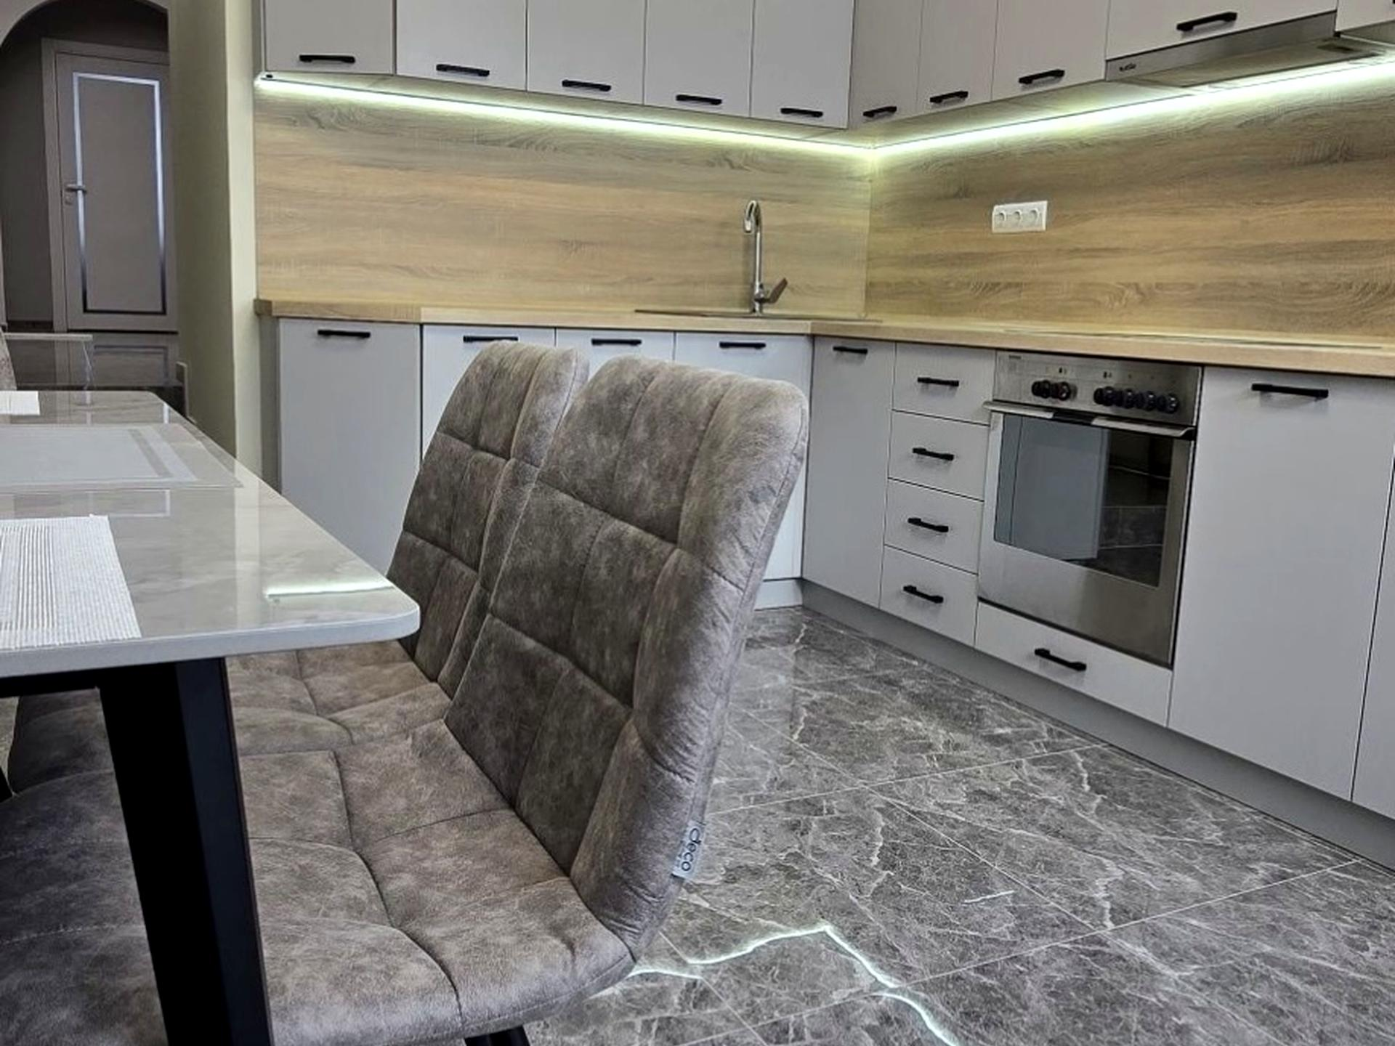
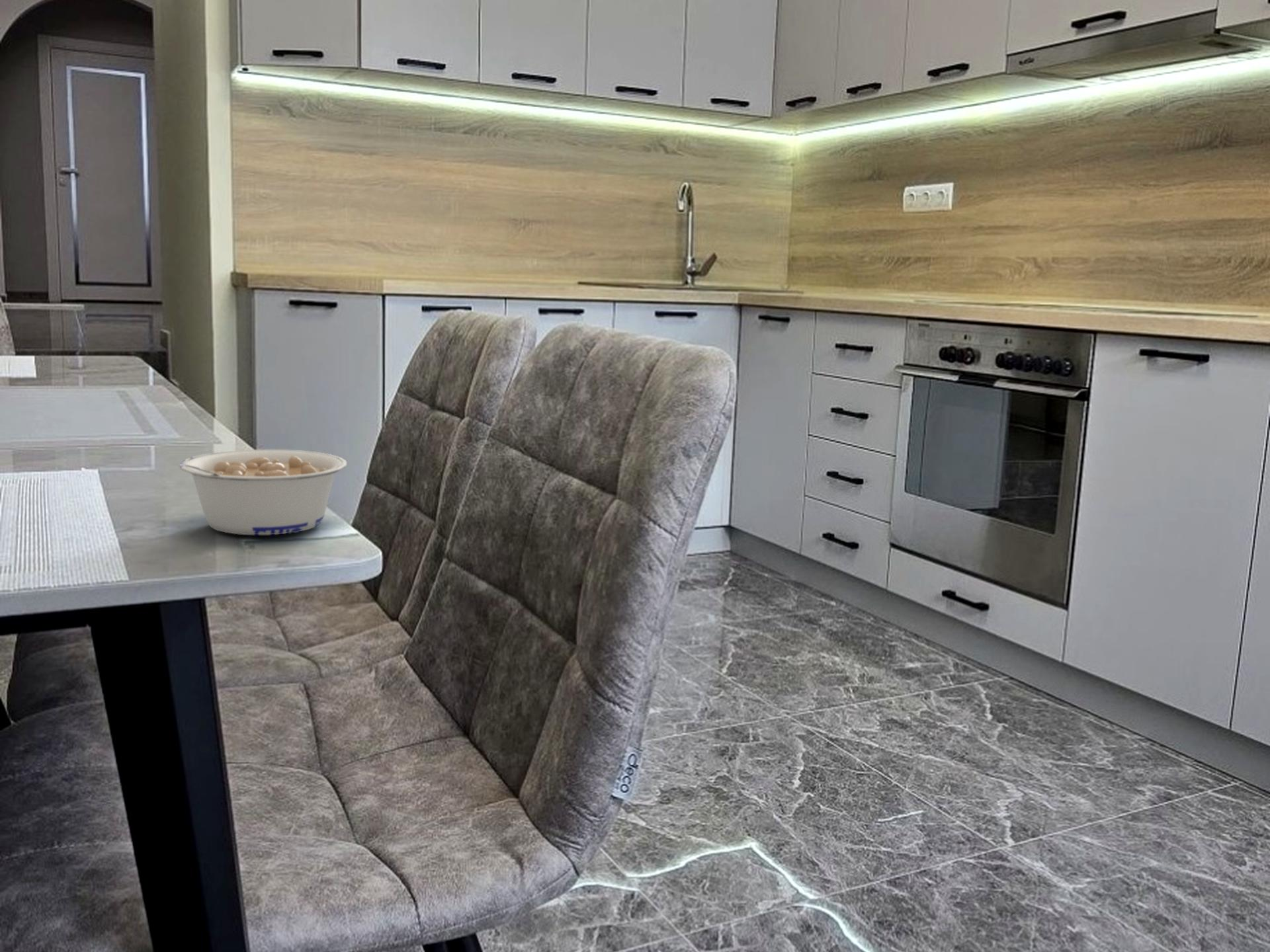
+ legume [179,449,347,535]
